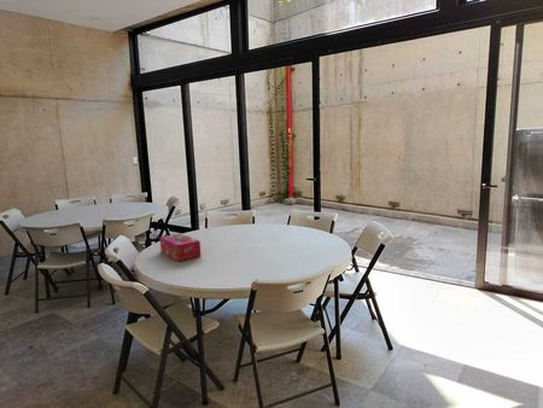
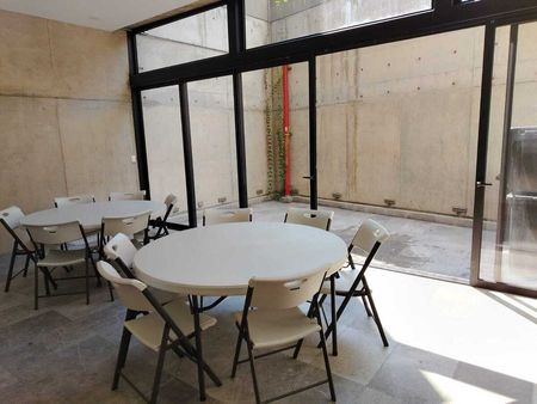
- tissue box [159,233,202,262]
